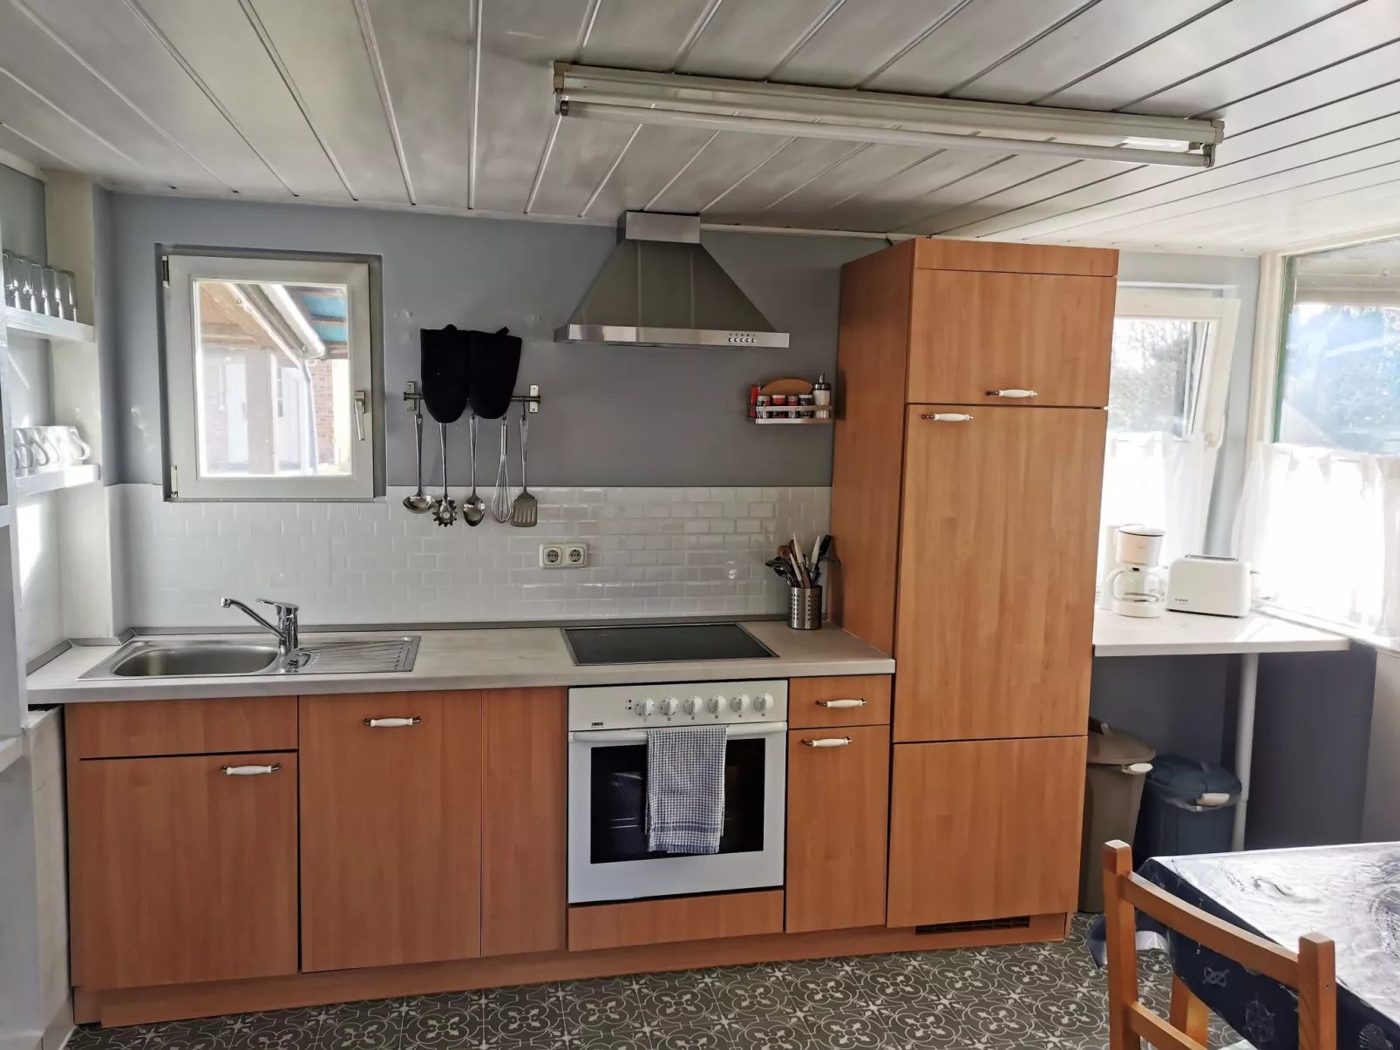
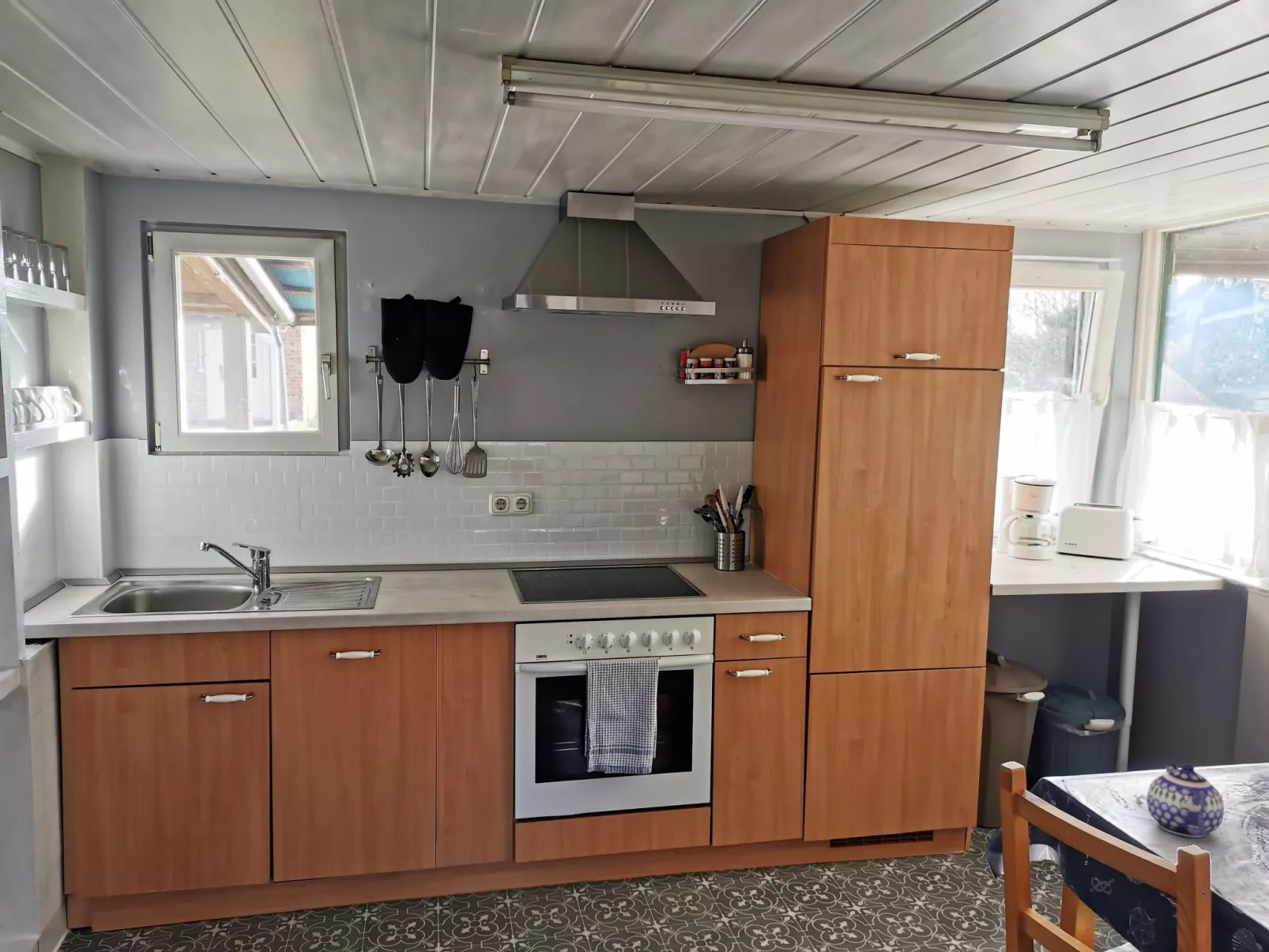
+ teapot [1146,763,1225,838]
